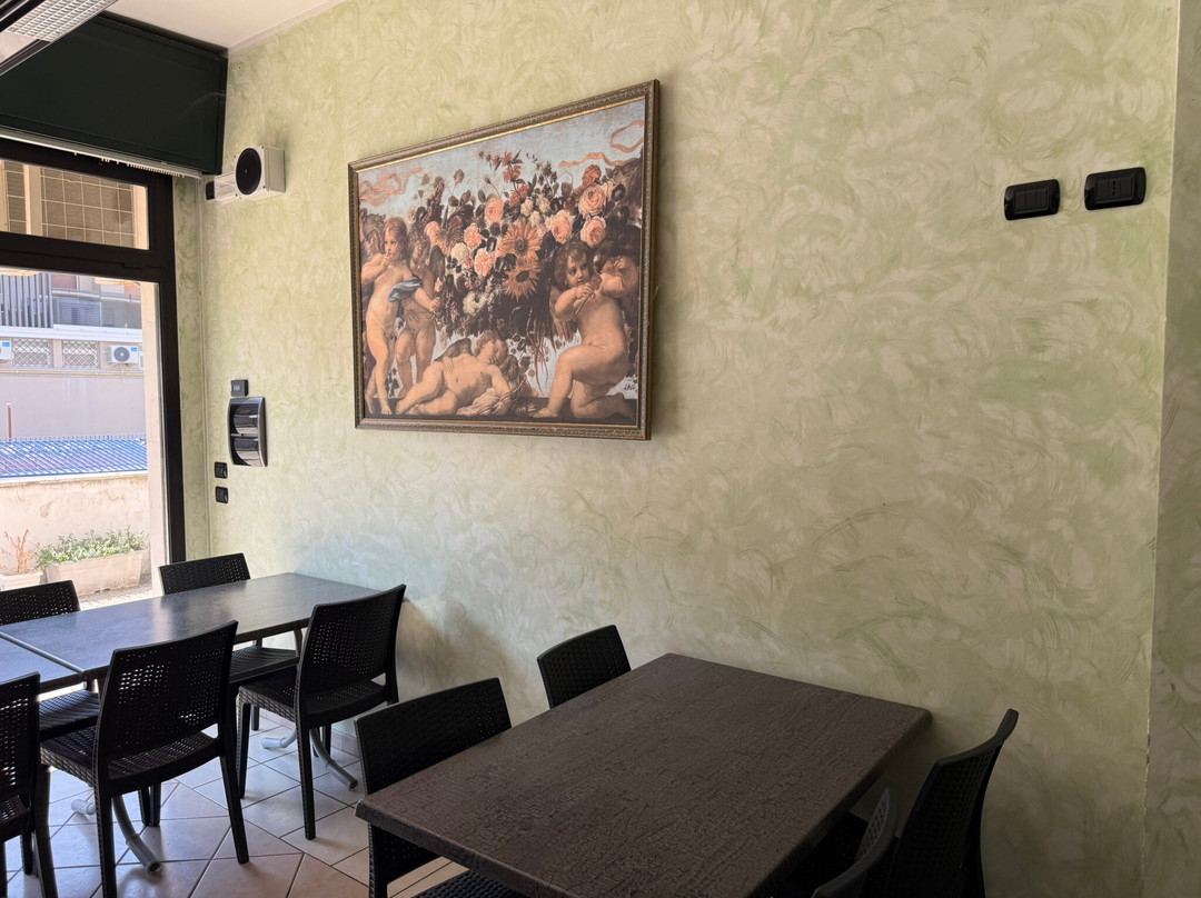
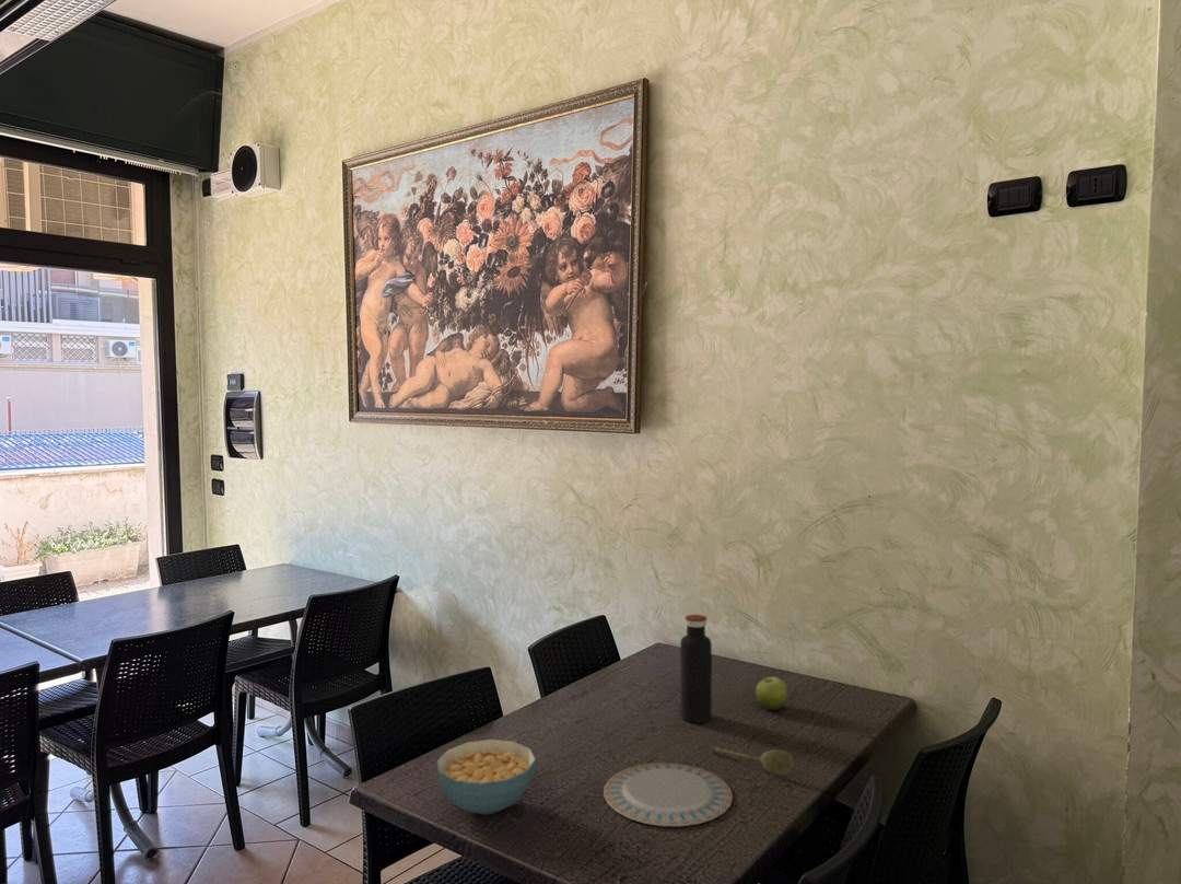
+ cereal bowl [436,738,537,816]
+ soupspoon [711,745,795,777]
+ water bottle [679,614,713,724]
+ fruit [755,676,788,711]
+ chinaware [603,761,734,827]
